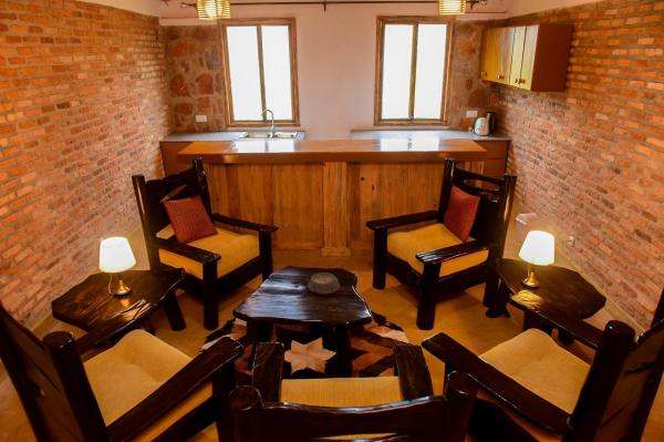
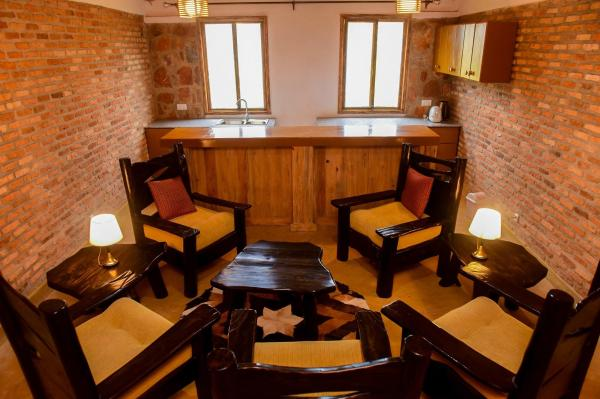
- mortar [307,271,341,295]
